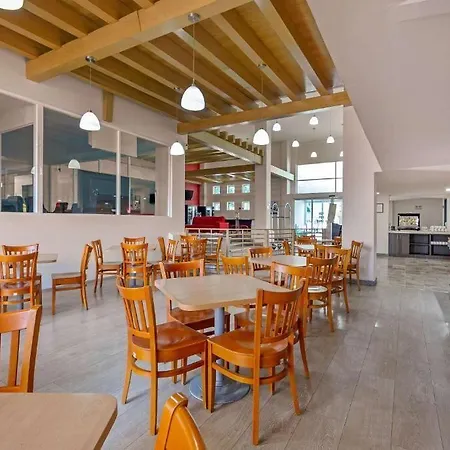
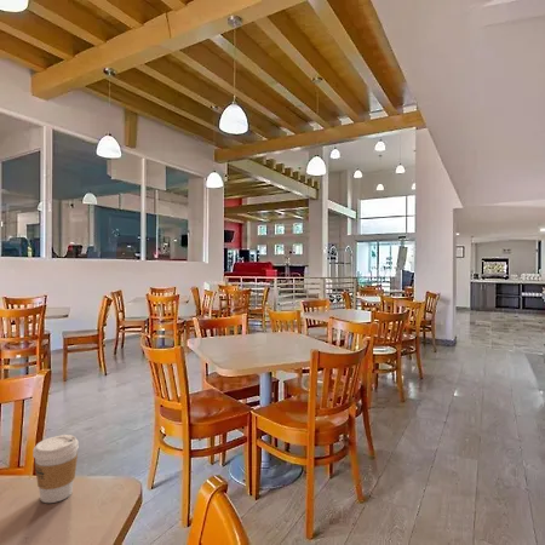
+ coffee cup [31,434,80,504]
